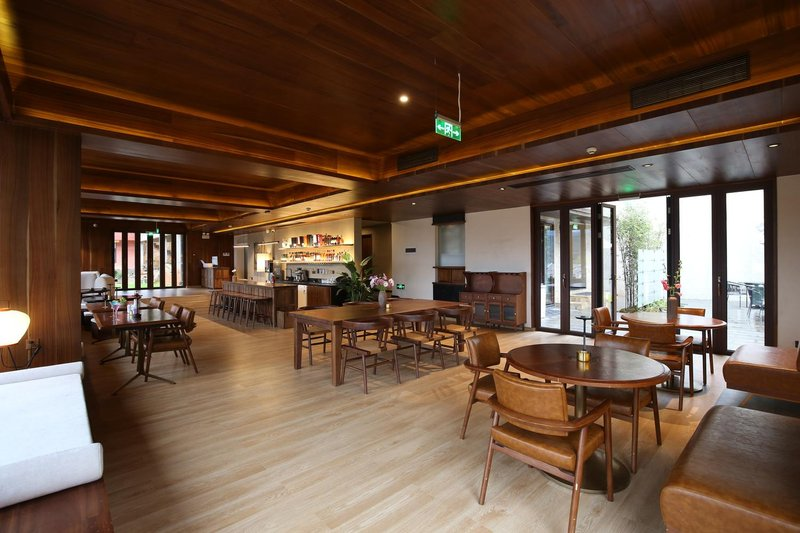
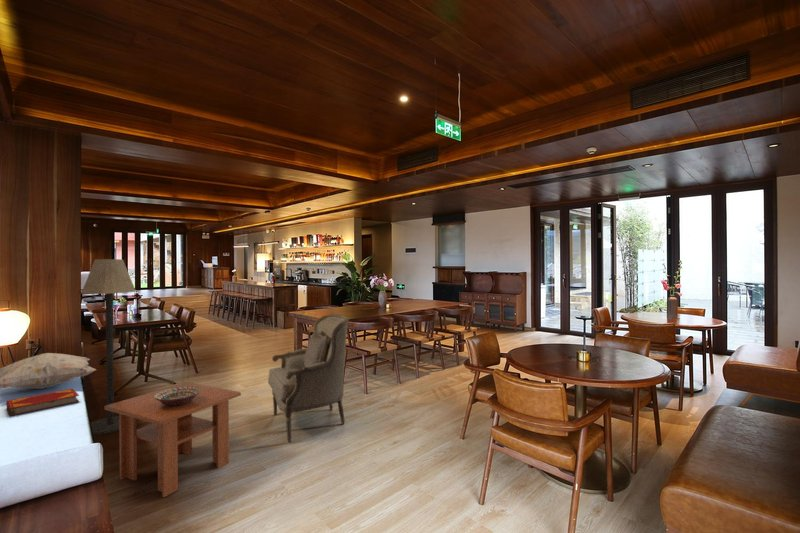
+ hardback book [5,388,80,417]
+ coffee table [104,381,242,498]
+ floor lamp [80,258,137,436]
+ decorative pillow [0,352,97,390]
+ armchair [267,313,350,443]
+ decorative bowl [154,386,201,406]
